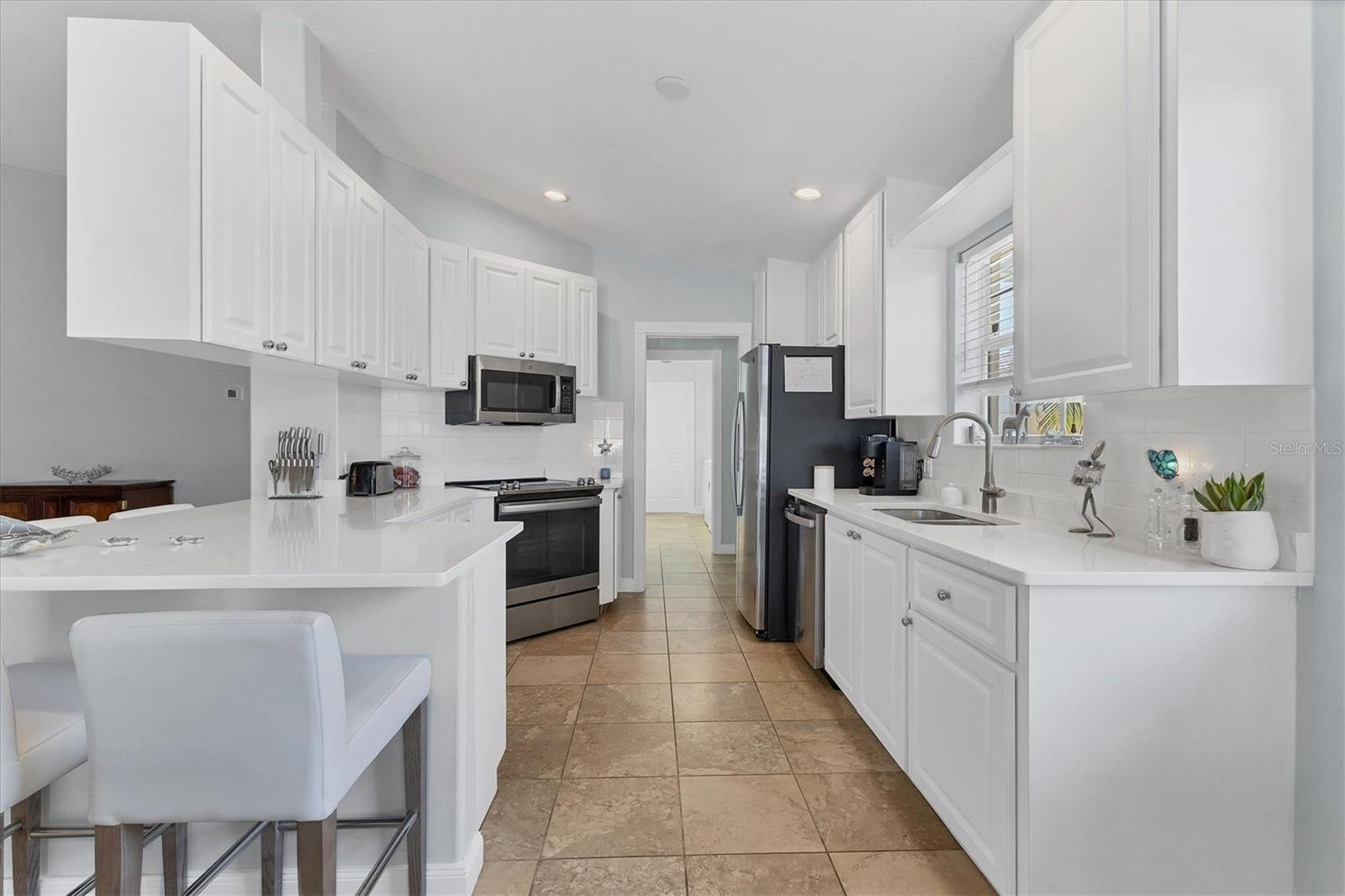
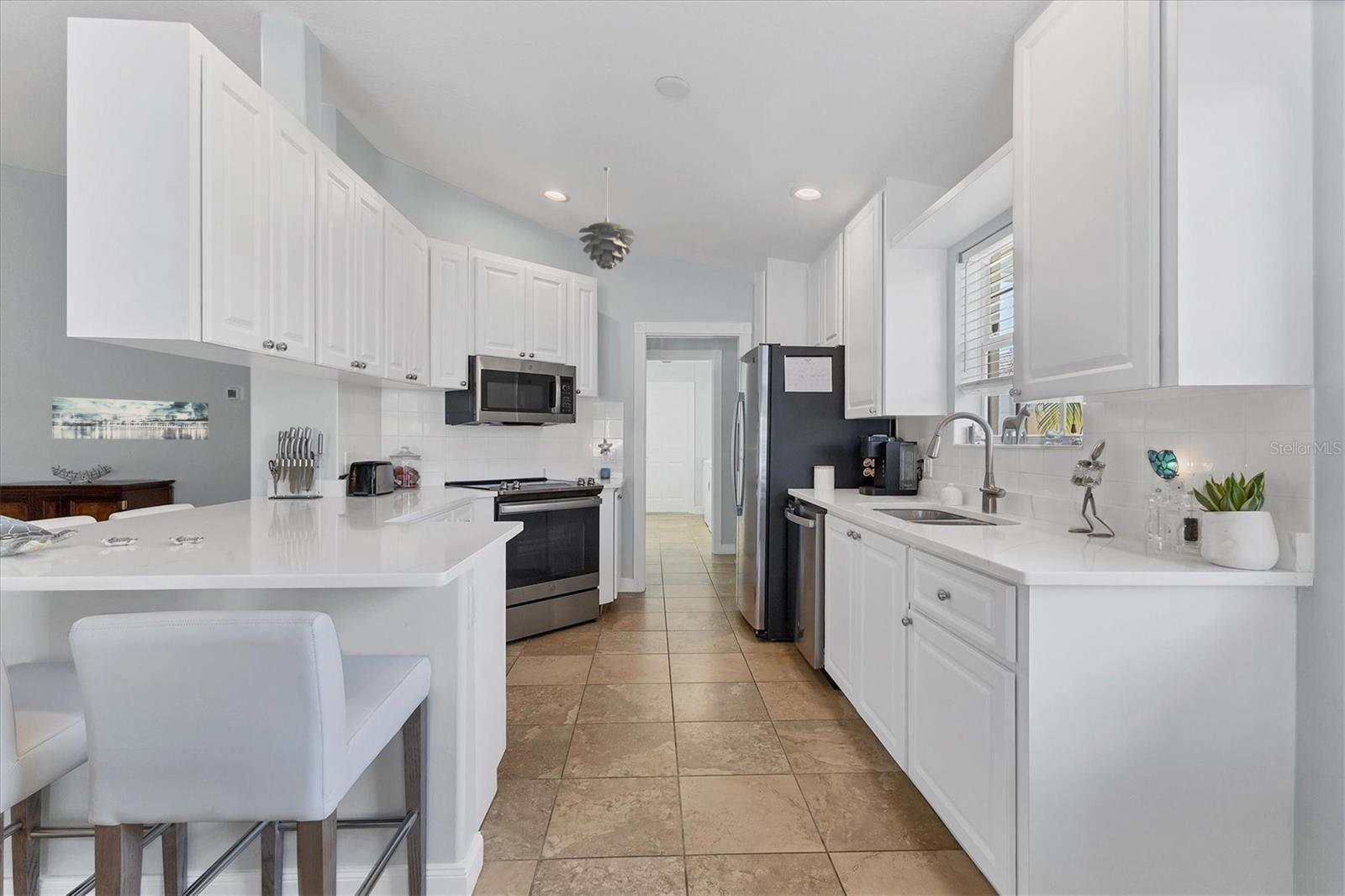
+ wall art [51,396,209,440]
+ pendant light [578,166,636,271]
